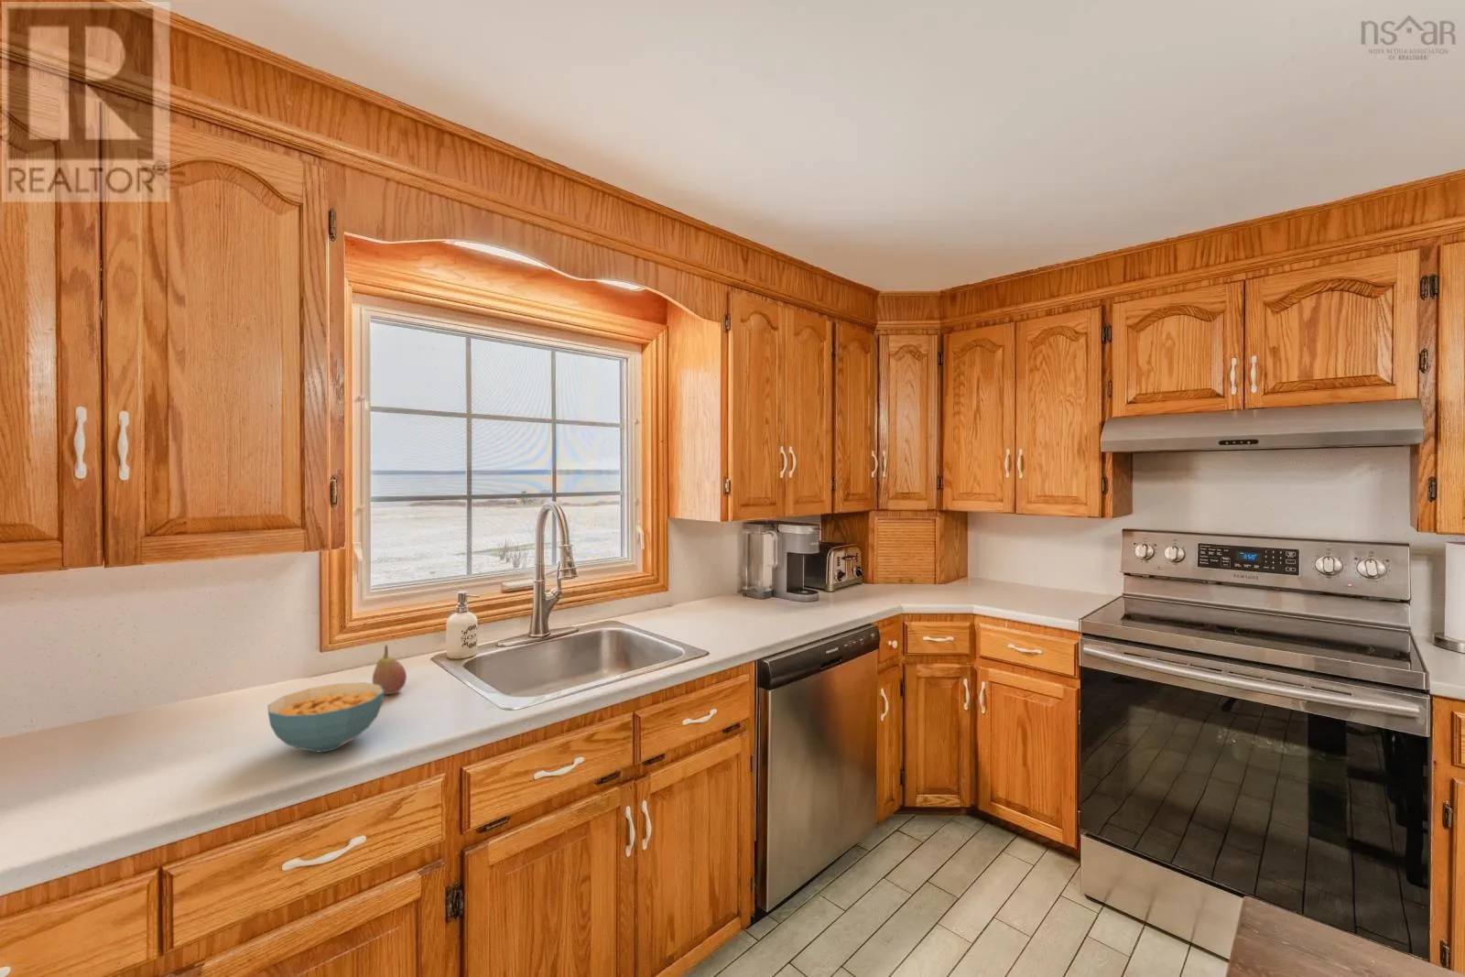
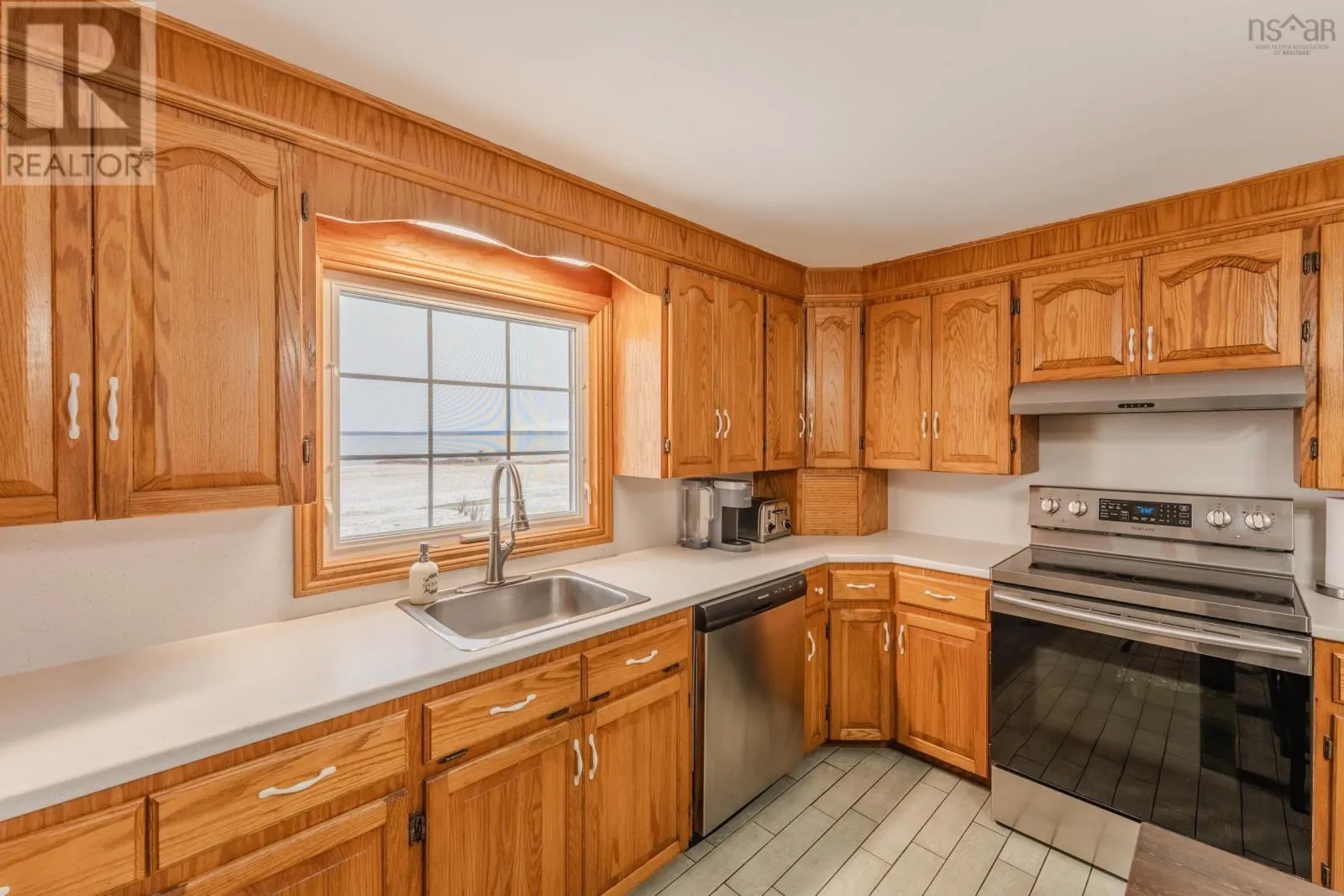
- cereal bowl [267,682,385,753]
- fruit [372,643,408,695]
